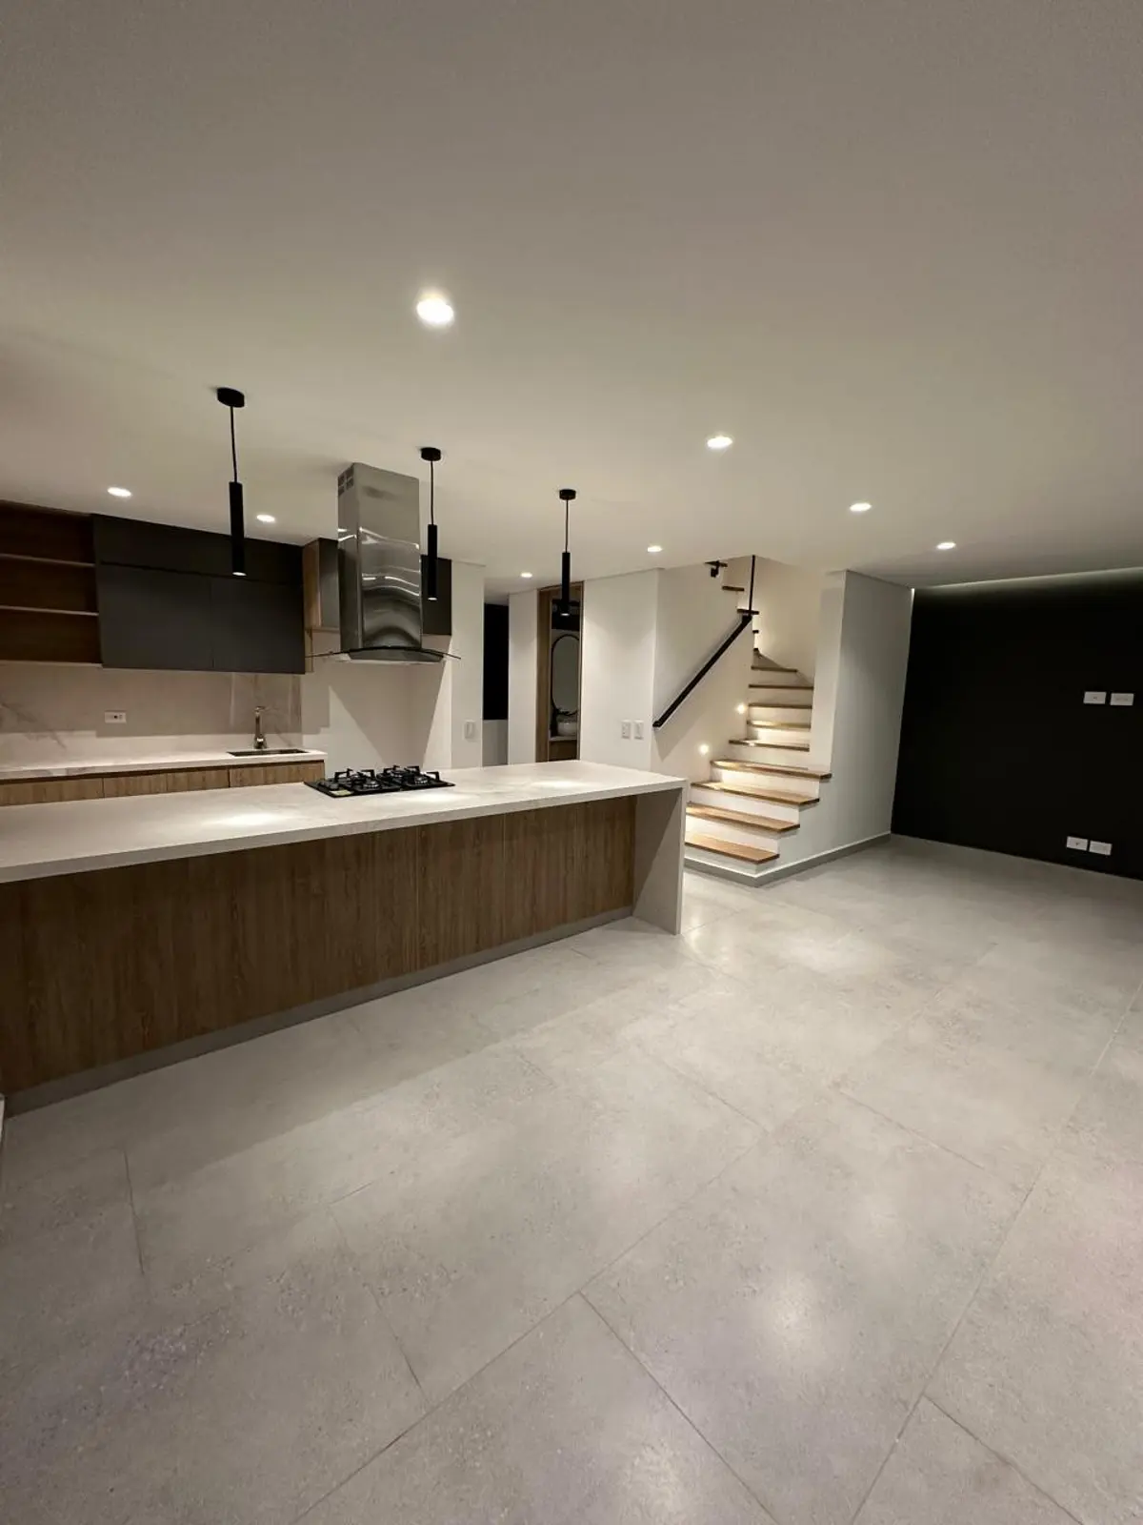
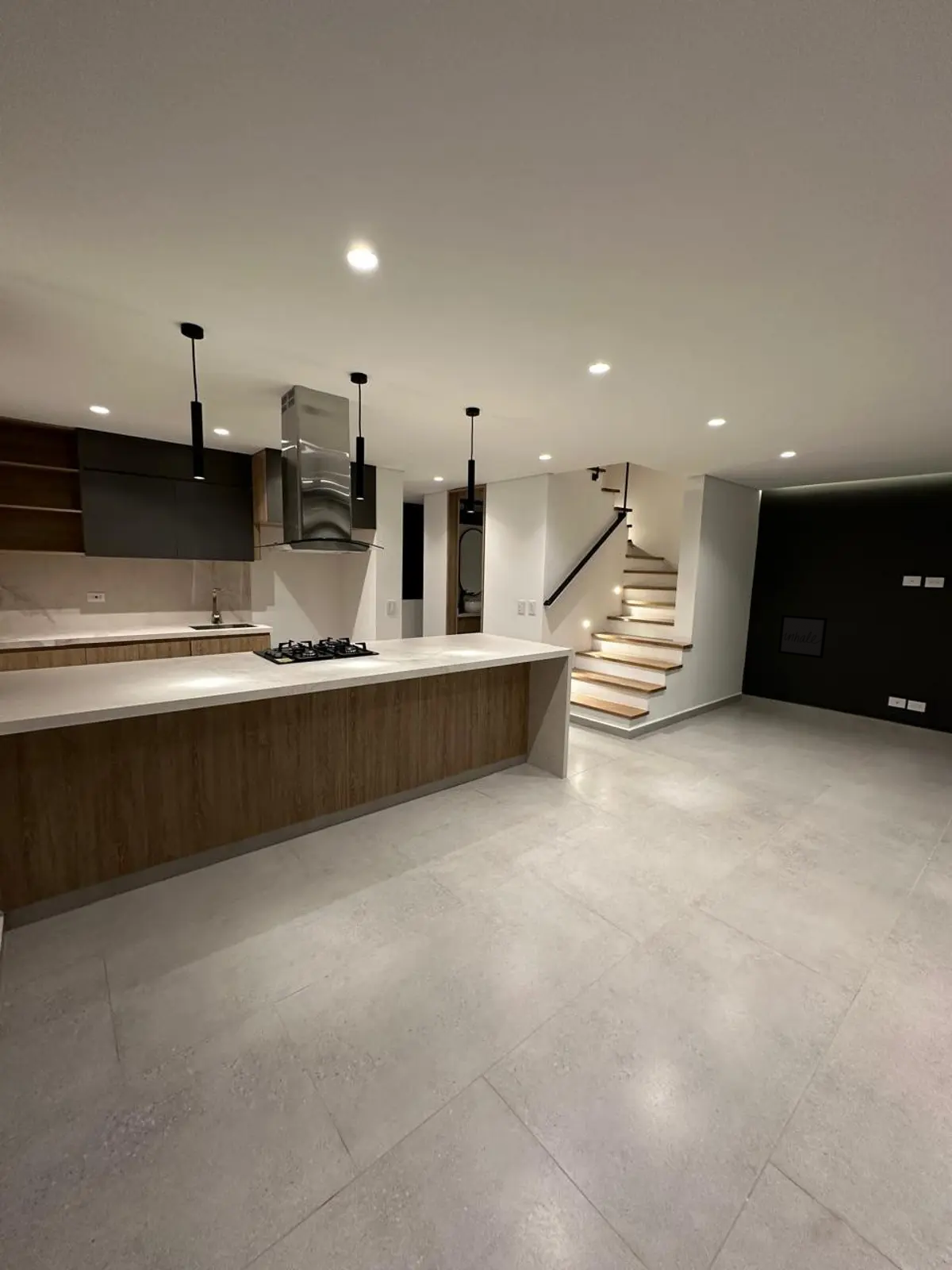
+ wall art [777,614,828,660]
